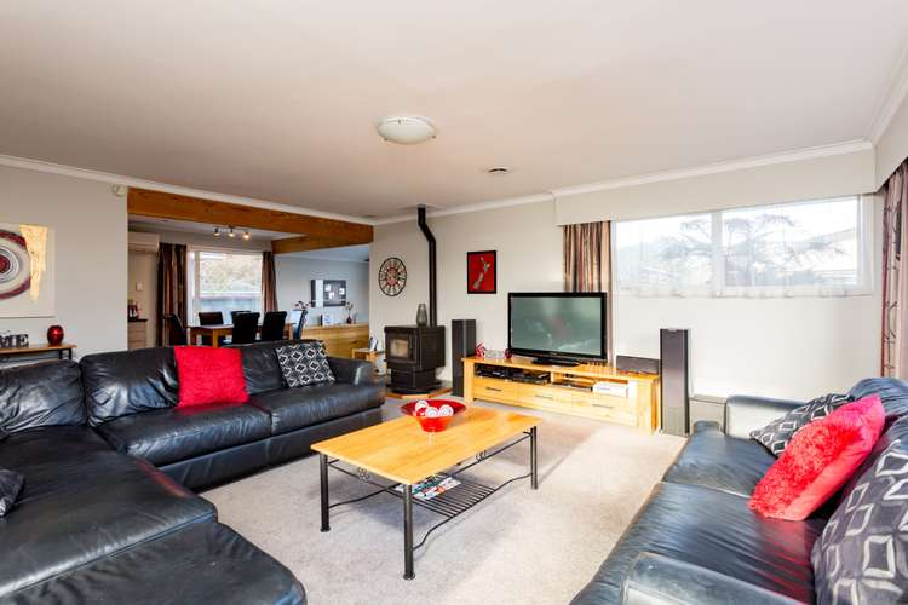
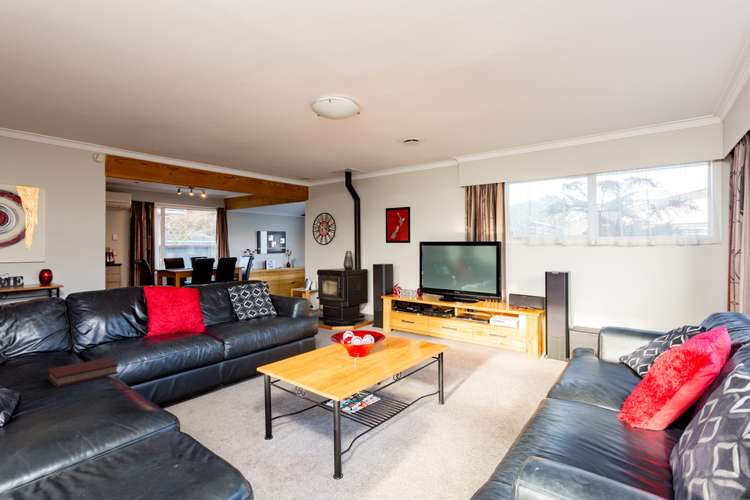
+ hardback book [47,357,119,388]
